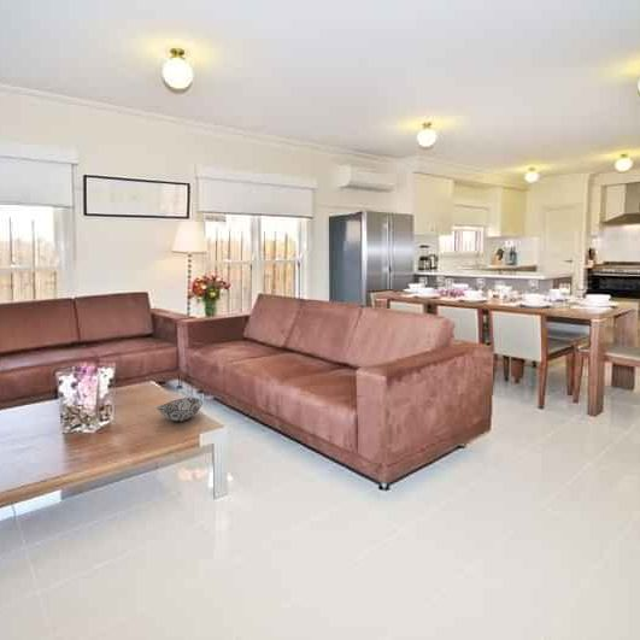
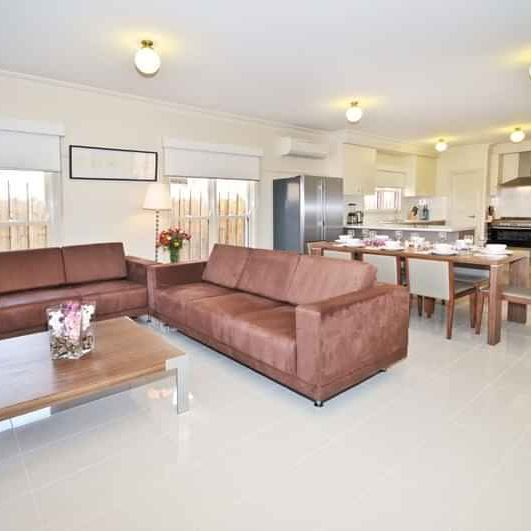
- decorative bowl [155,397,204,423]
